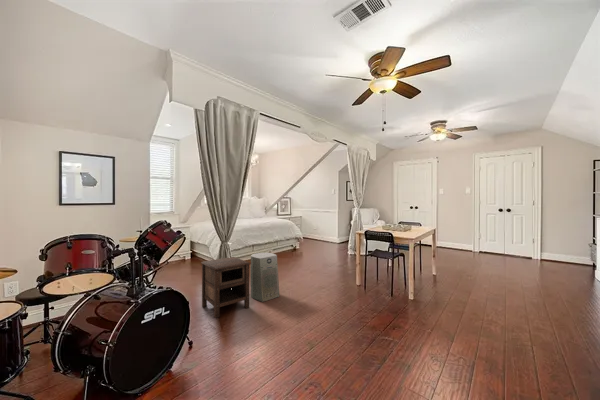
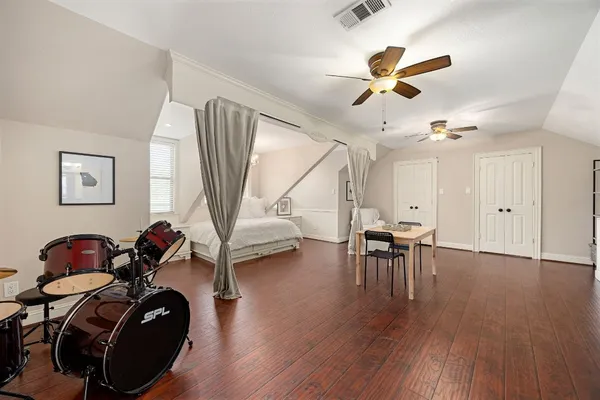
- nightstand [200,256,251,319]
- fan [249,252,280,303]
